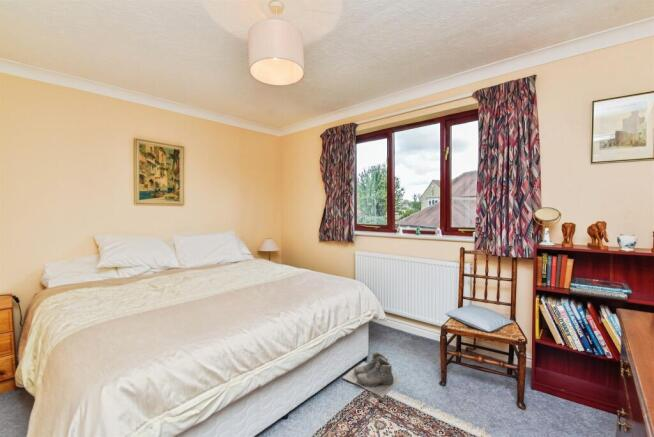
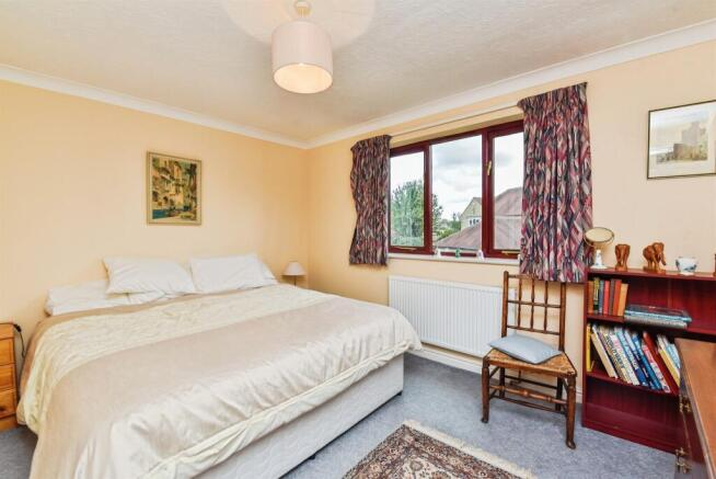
- boots [341,351,401,398]
